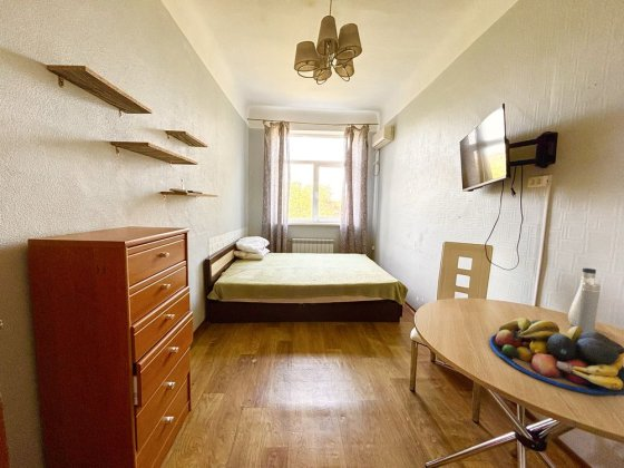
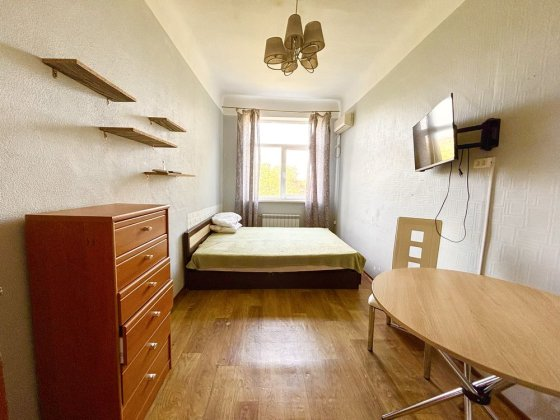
- water bottle [567,267,602,332]
- fruit bowl [488,316,624,397]
